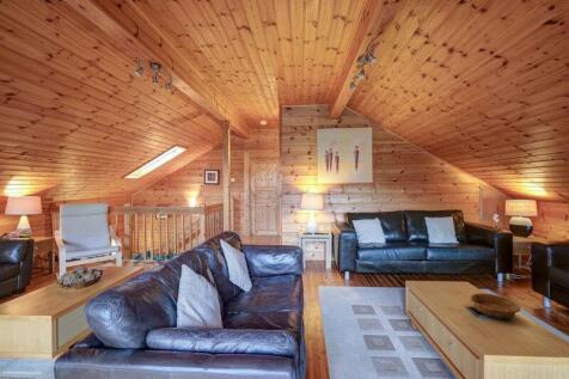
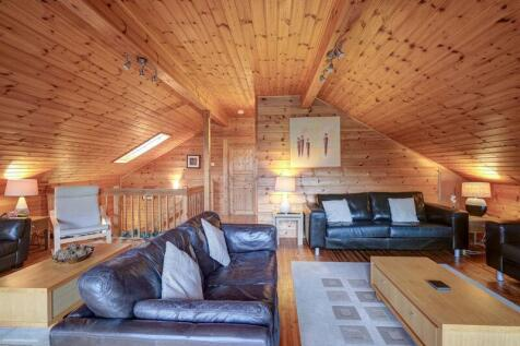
- decorative bowl [469,292,521,320]
